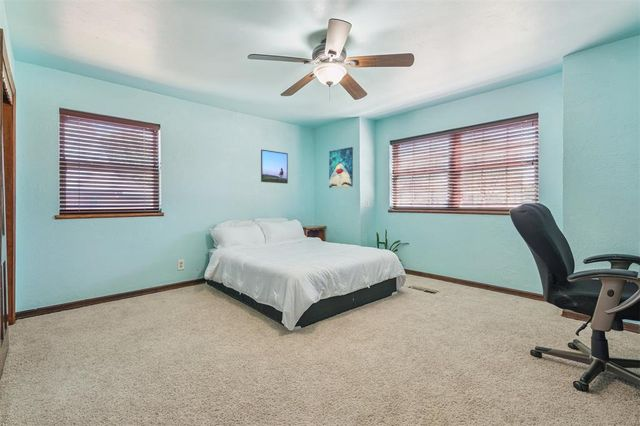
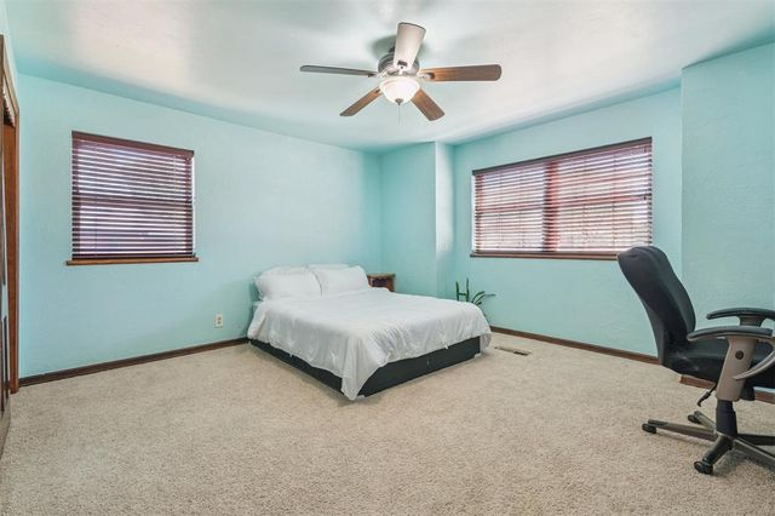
- wall art [328,146,354,189]
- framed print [260,149,289,184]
